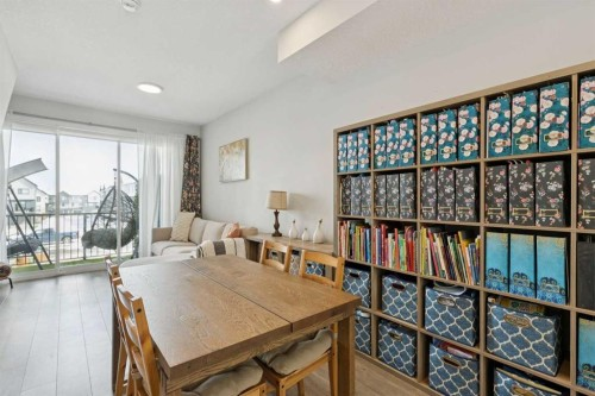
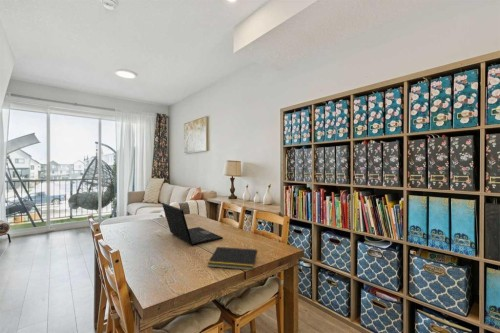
+ notepad [207,246,258,271]
+ laptop [161,202,224,246]
